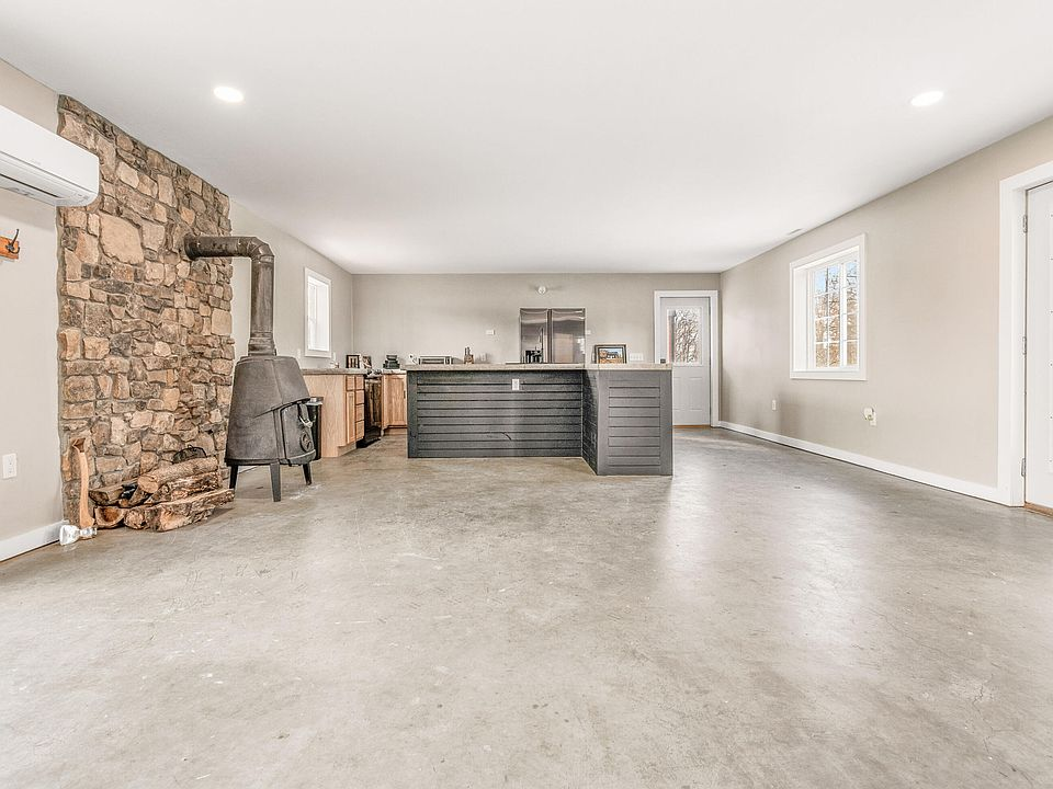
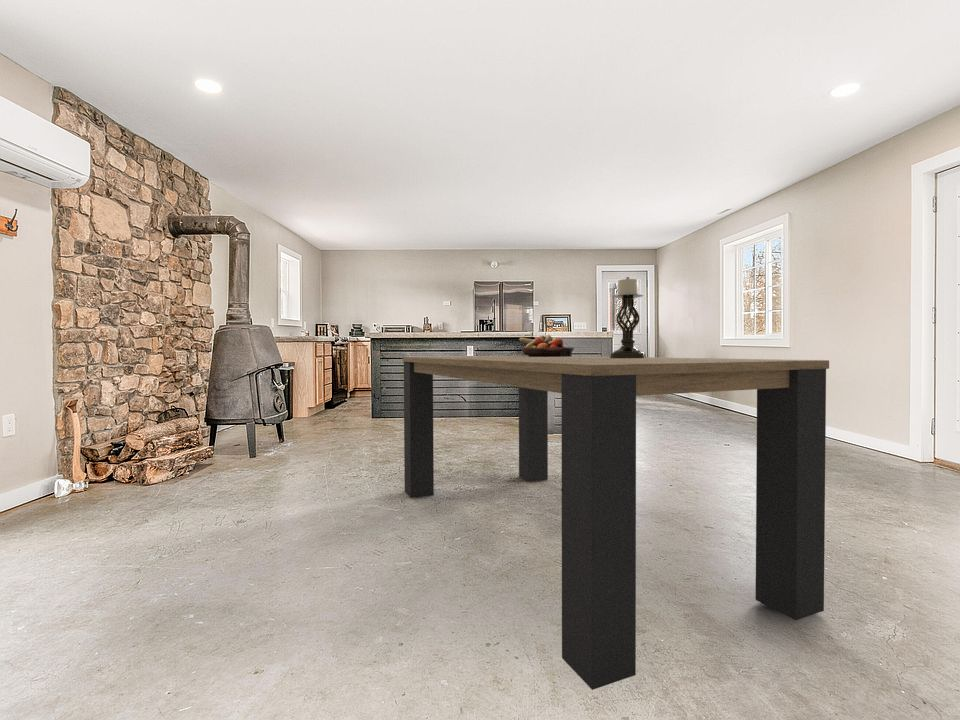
+ dining table [402,355,830,691]
+ fruit bowl [518,334,575,357]
+ candle holder [609,276,647,358]
